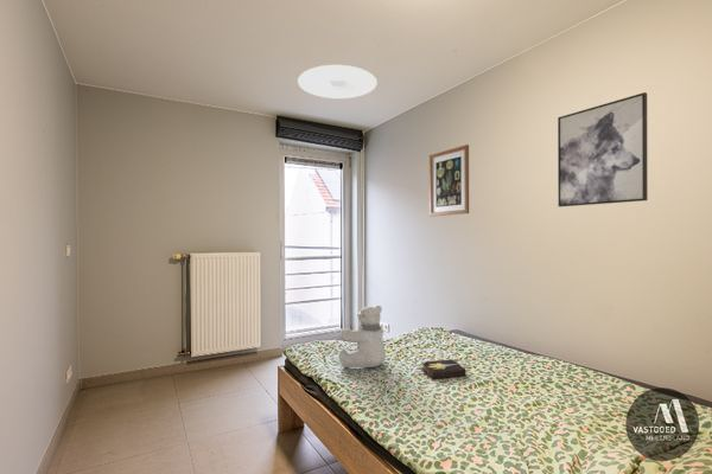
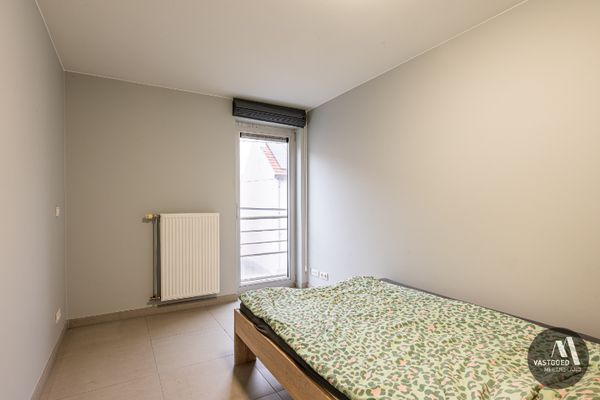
- wall art [557,91,649,209]
- ceiling light [297,64,379,100]
- teddy bear [338,305,387,369]
- hardback book [420,358,468,380]
- wall art [428,143,470,217]
